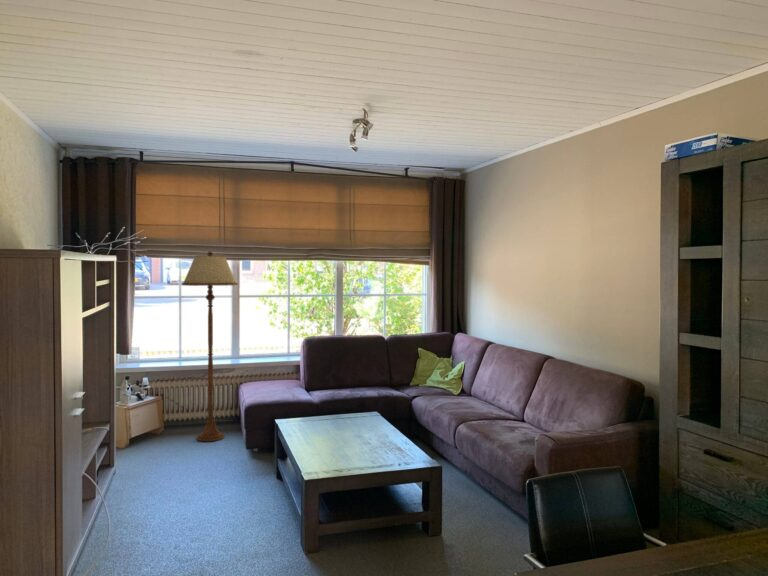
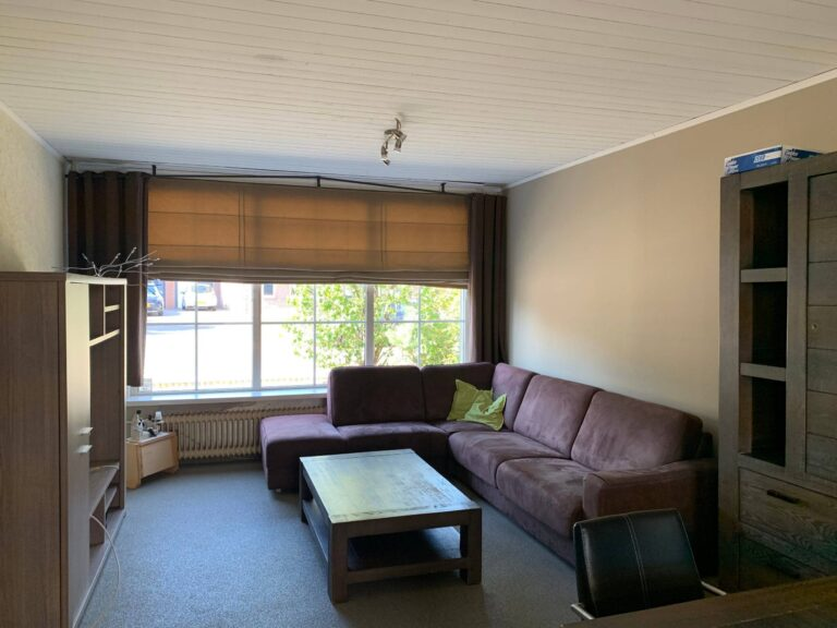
- floor lamp [181,251,239,442]
